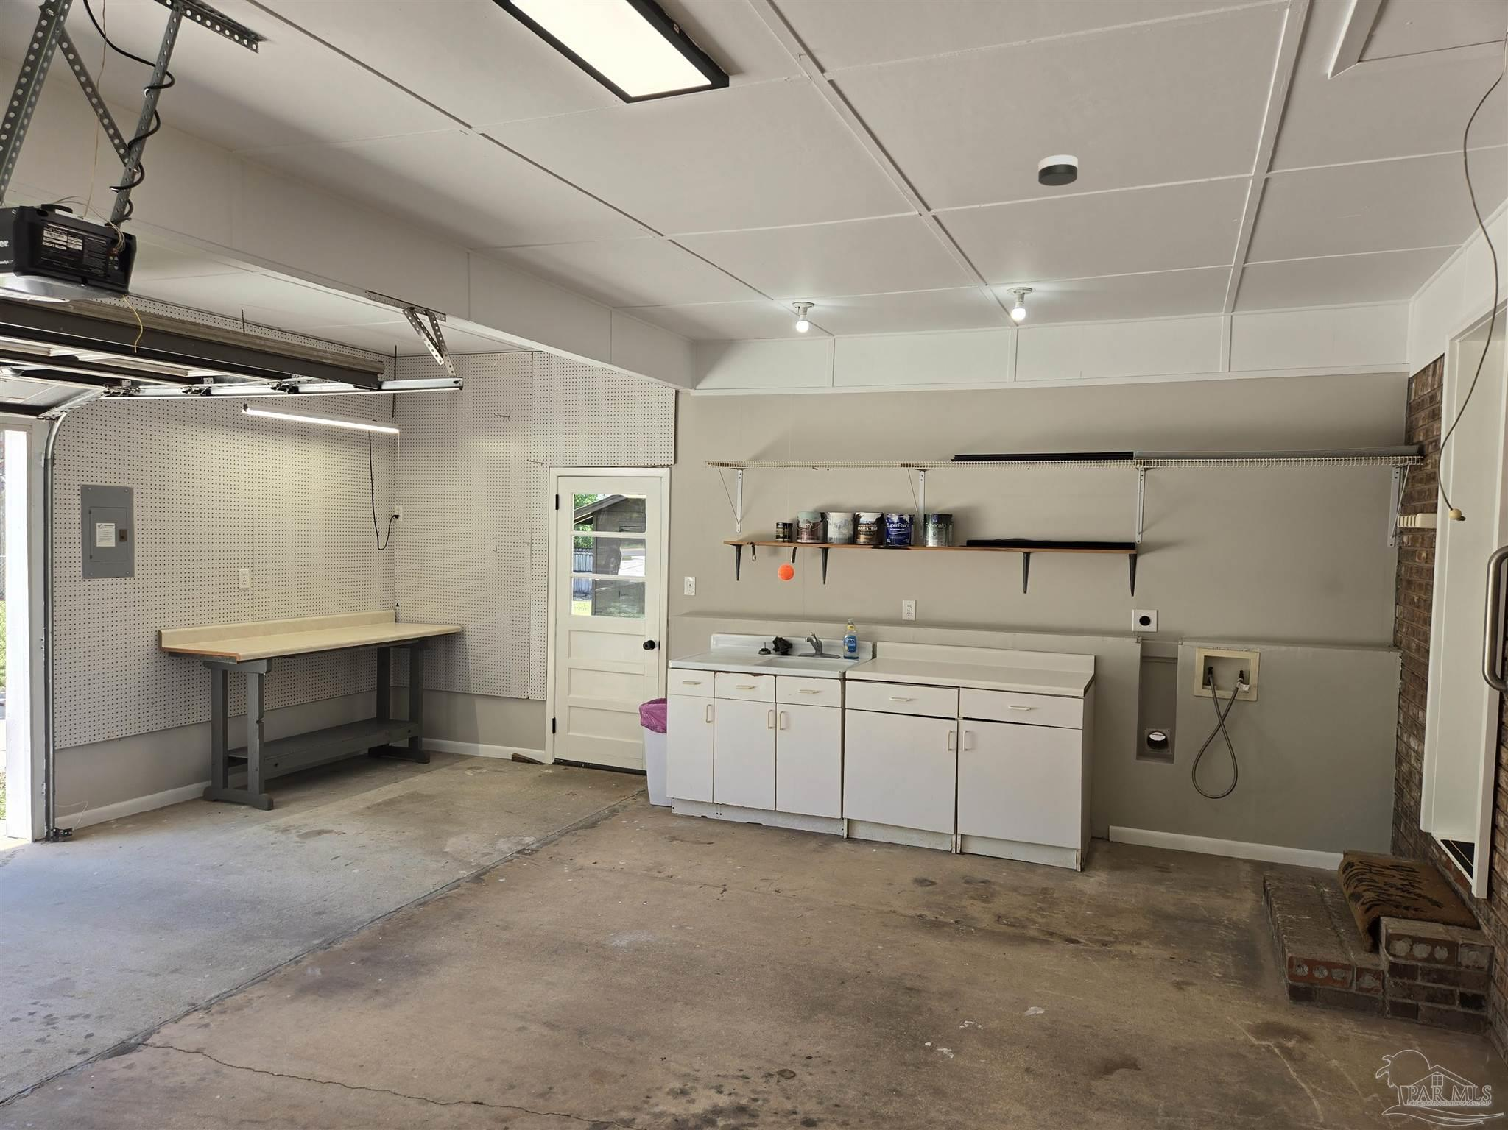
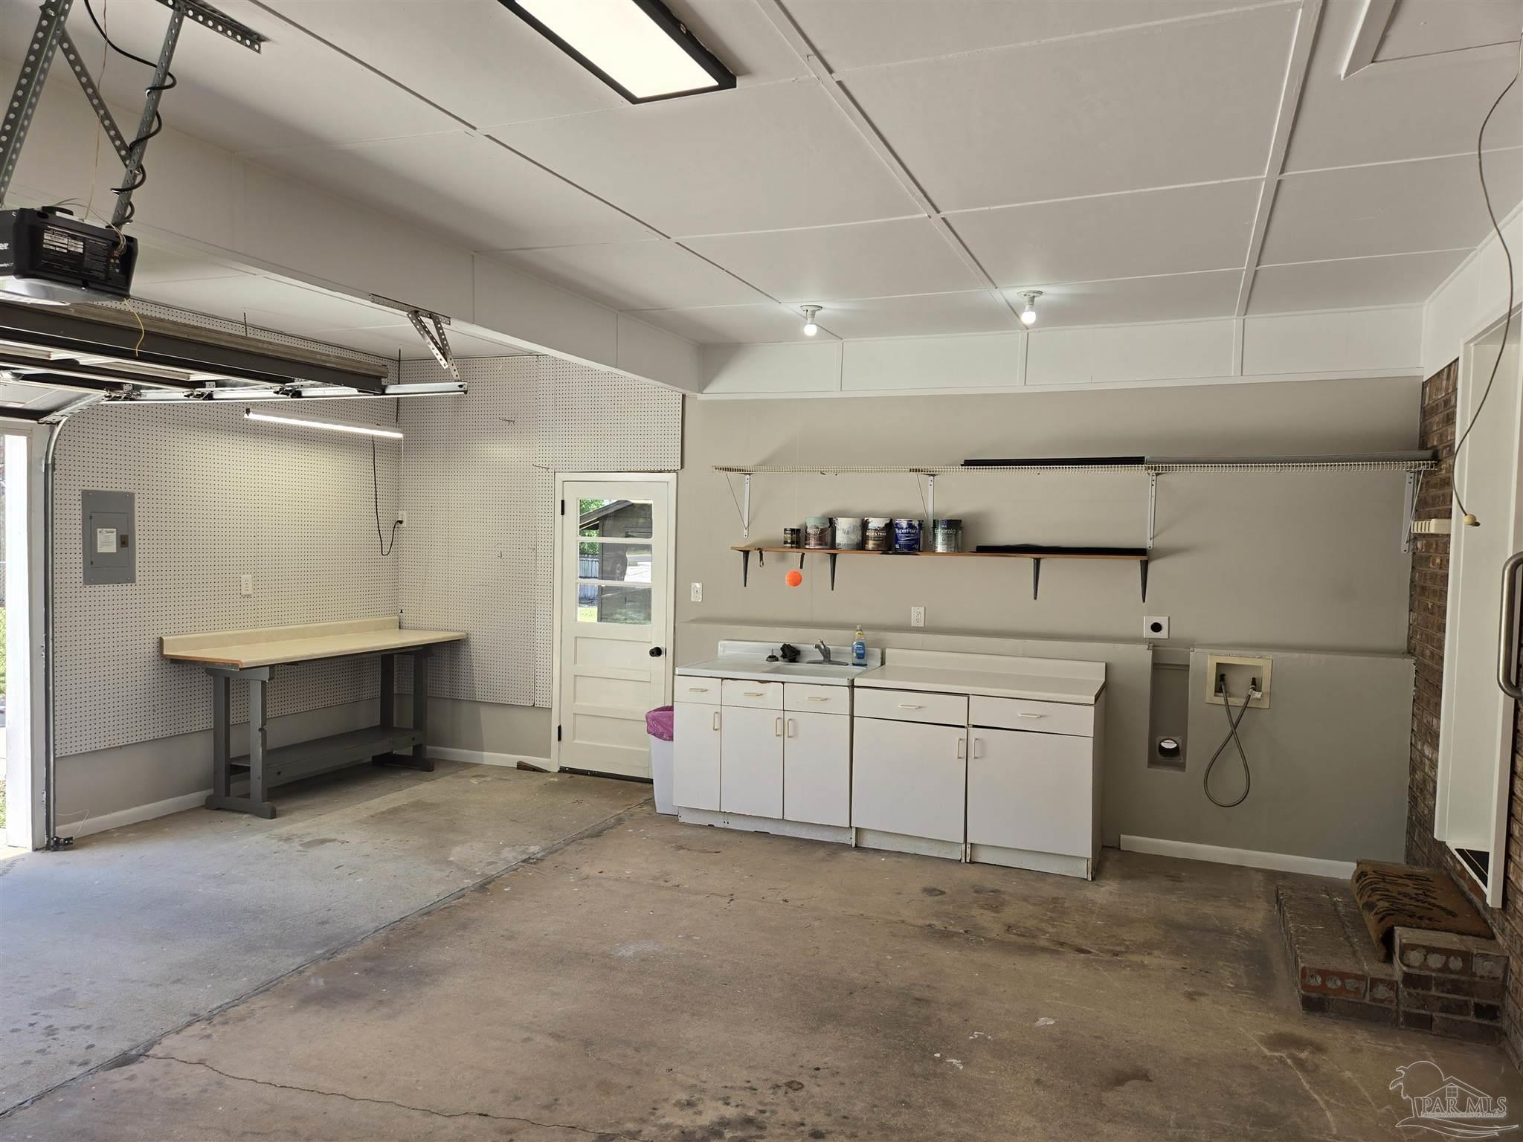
- smoke detector [1038,154,1078,186]
